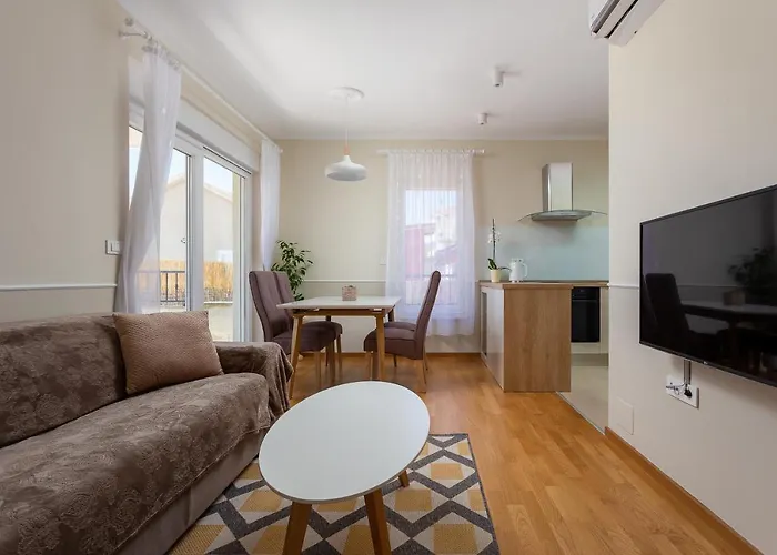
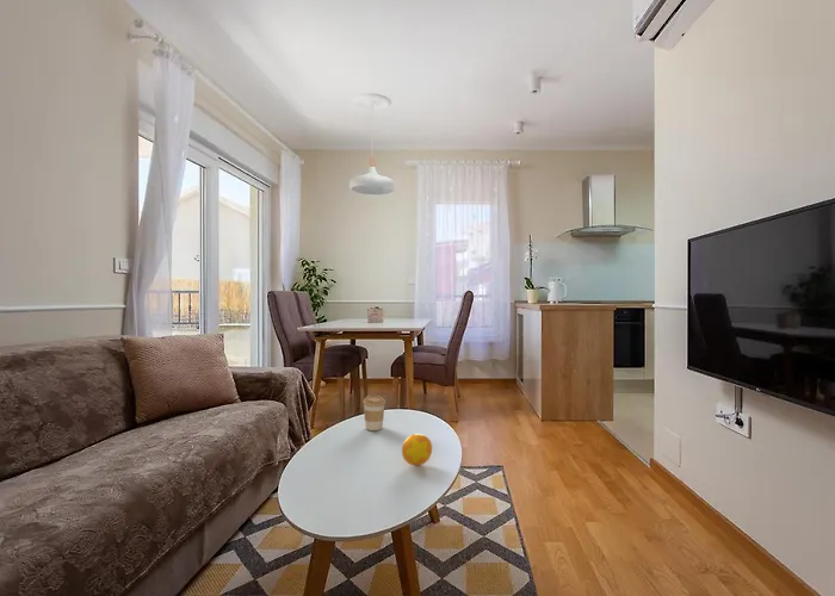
+ coin [401,433,433,466]
+ coffee cup [363,395,386,432]
